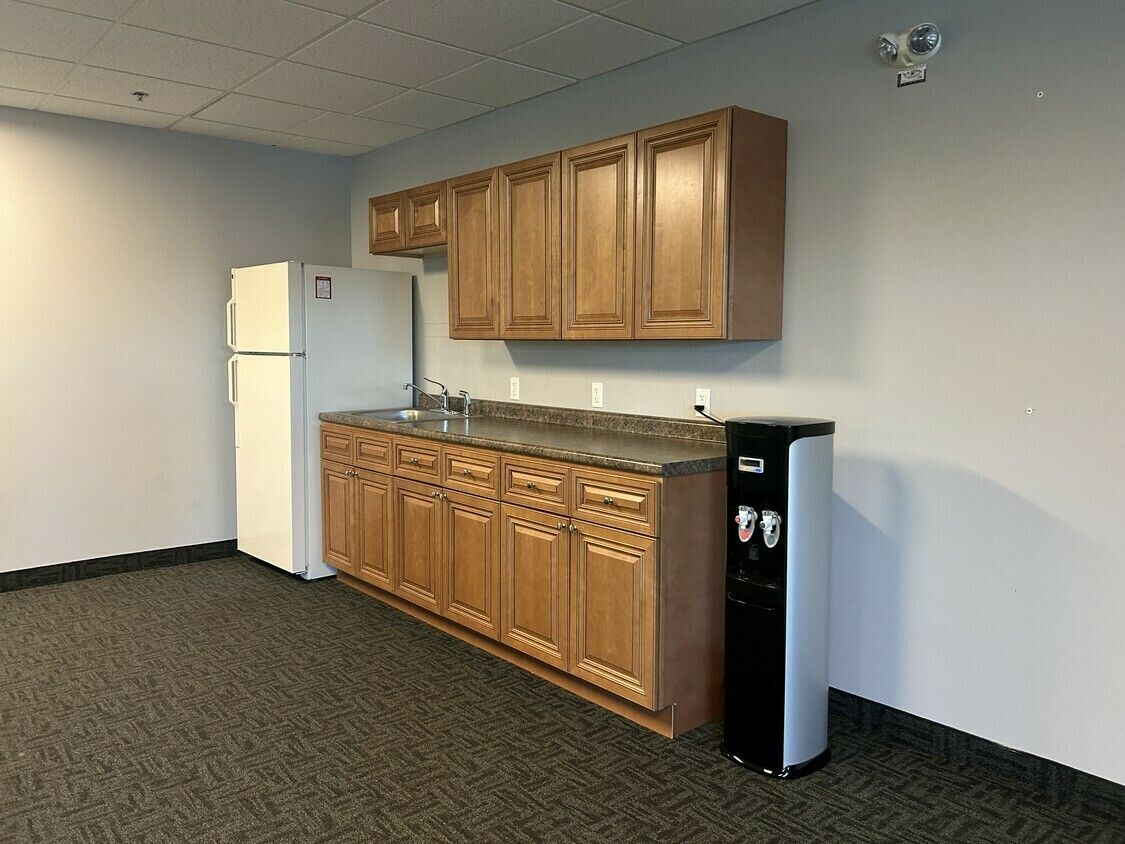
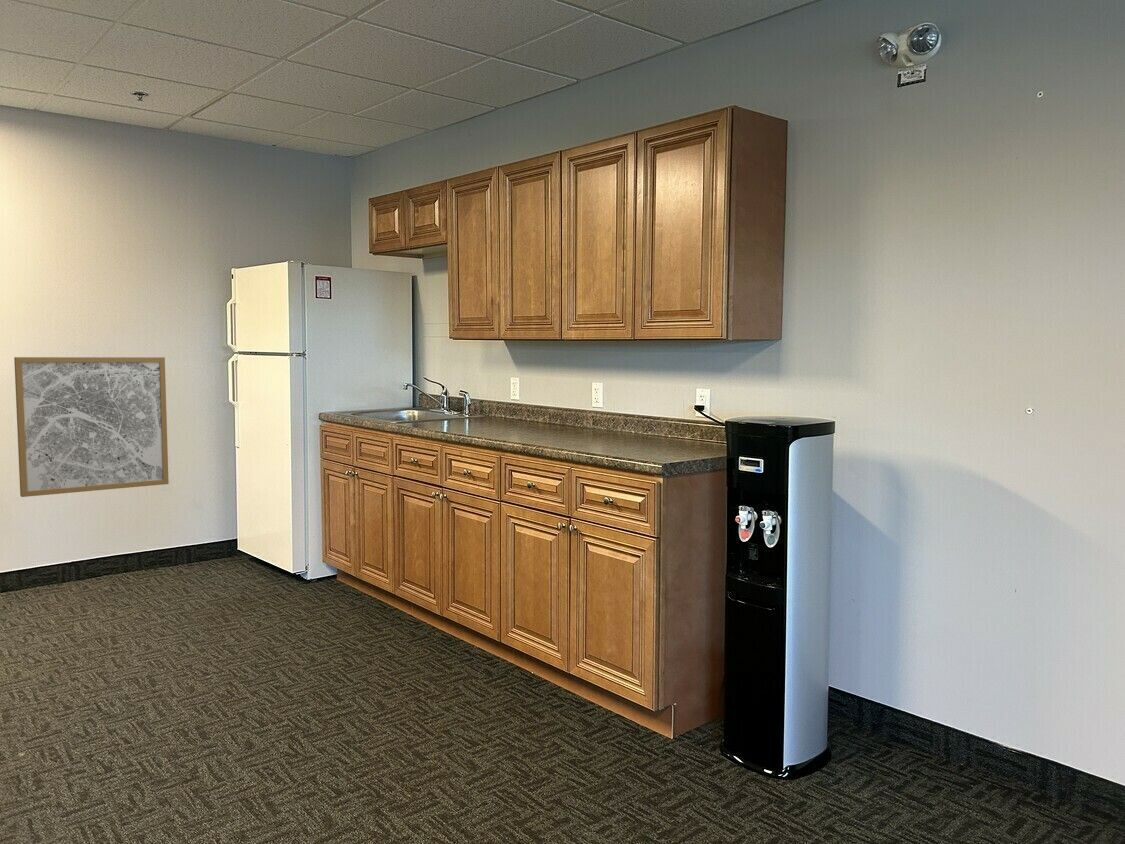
+ wall art [13,356,170,498]
